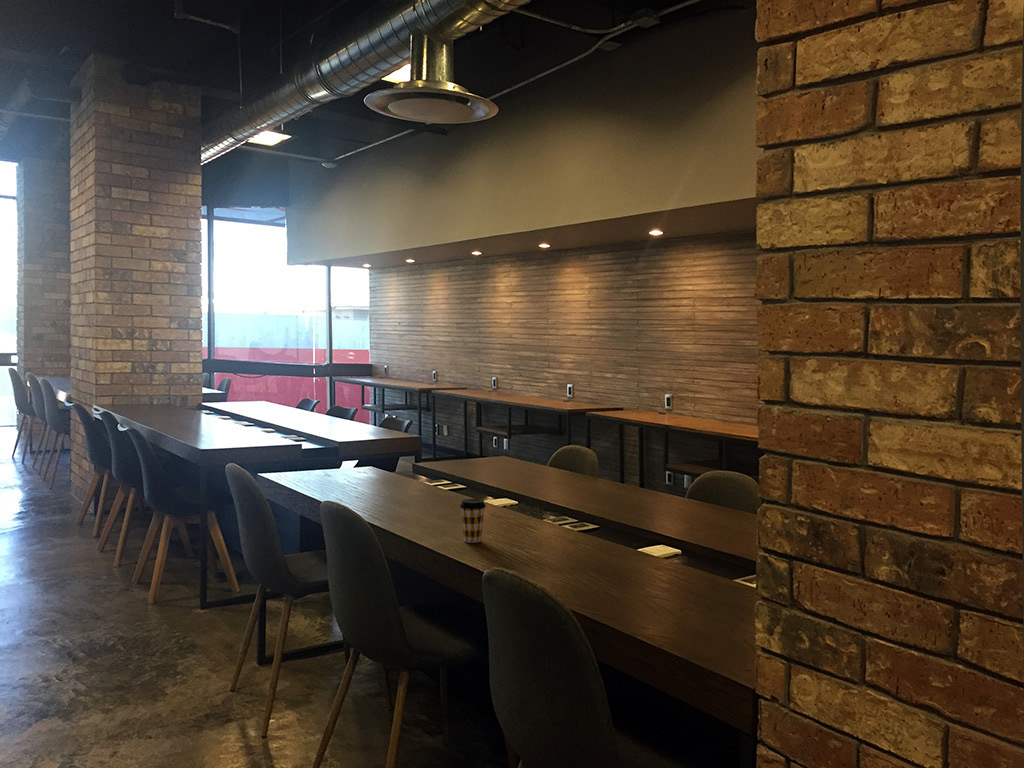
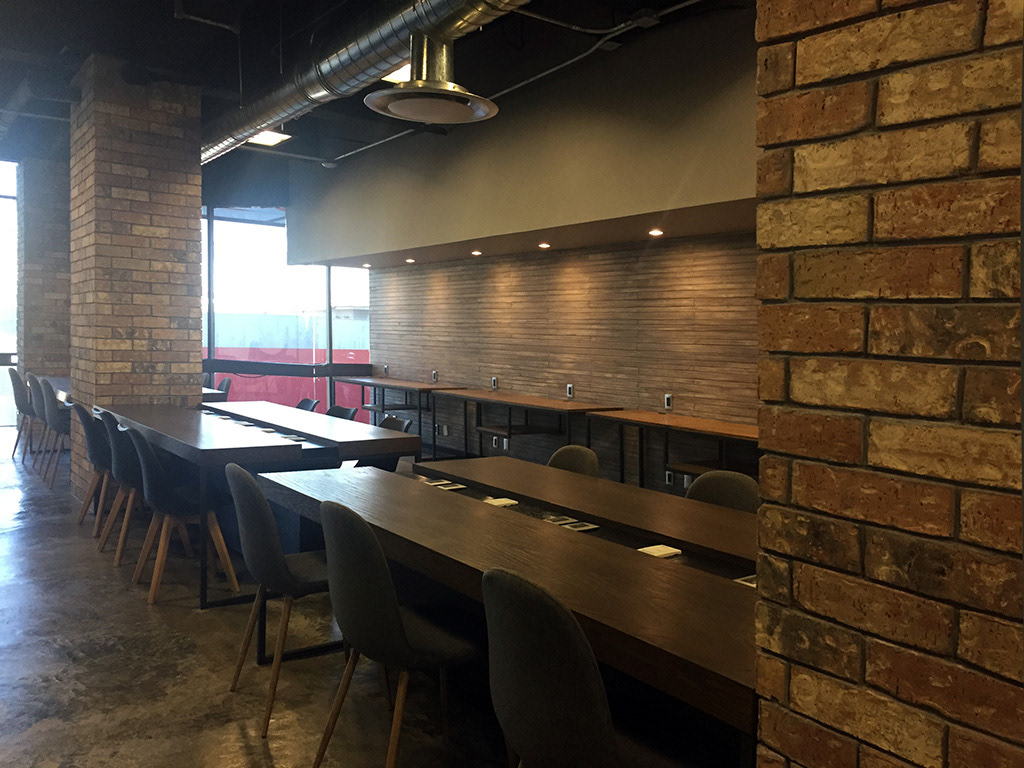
- coffee cup [459,498,487,544]
